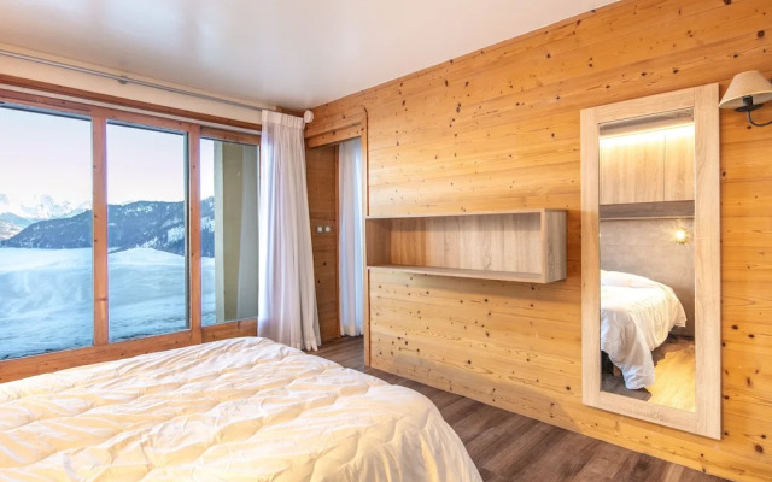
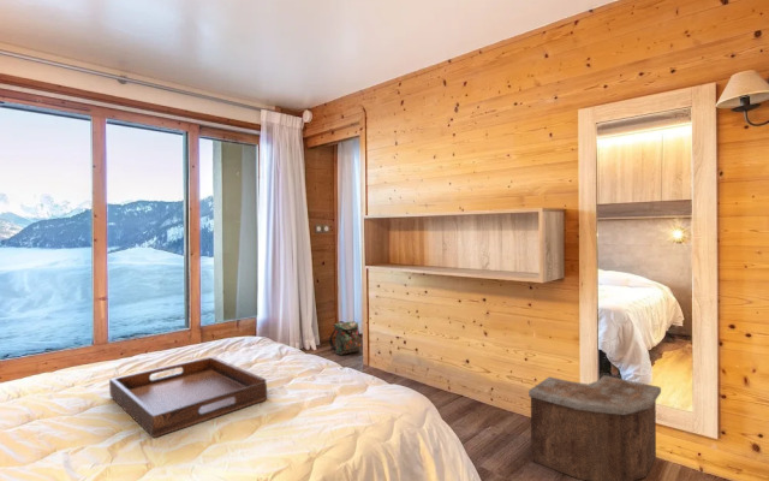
+ backpack [328,320,362,356]
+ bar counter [527,375,662,481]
+ serving tray [108,356,268,439]
